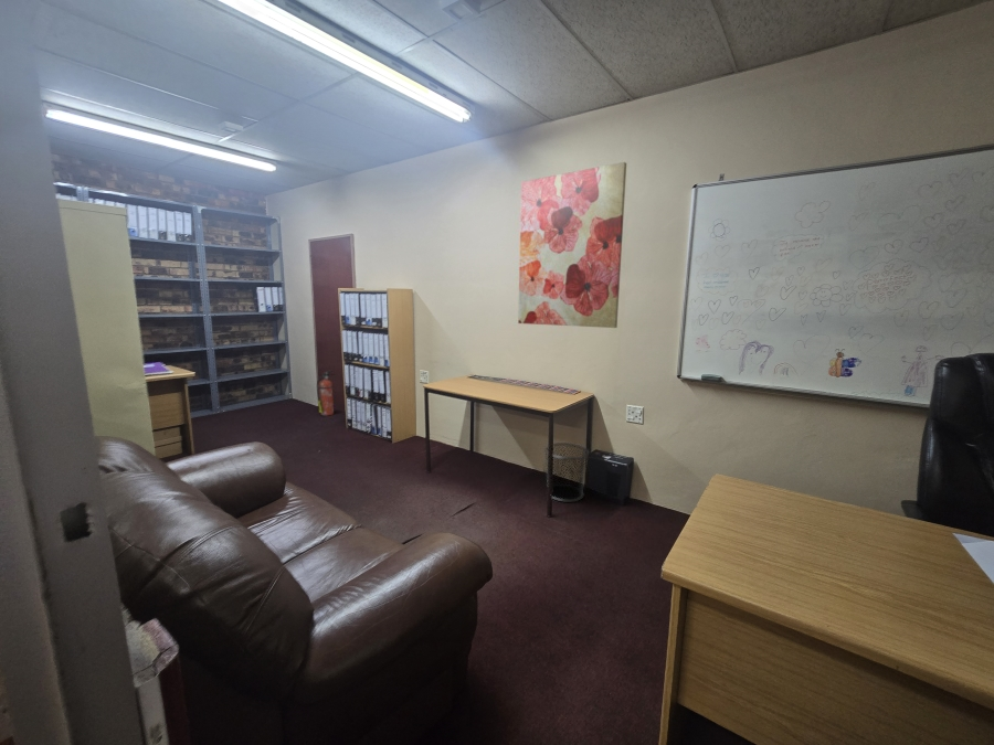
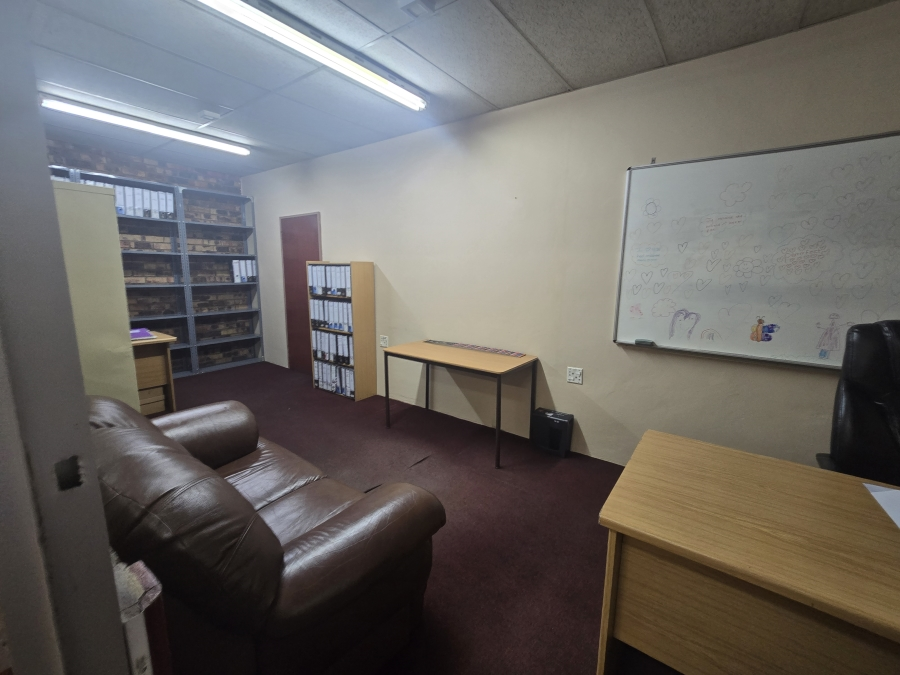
- fire extinguisher [316,369,337,416]
- waste bin [543,441,590,503]
- wall art [517,161,627,329]
